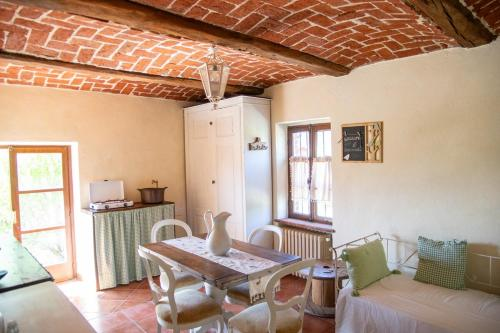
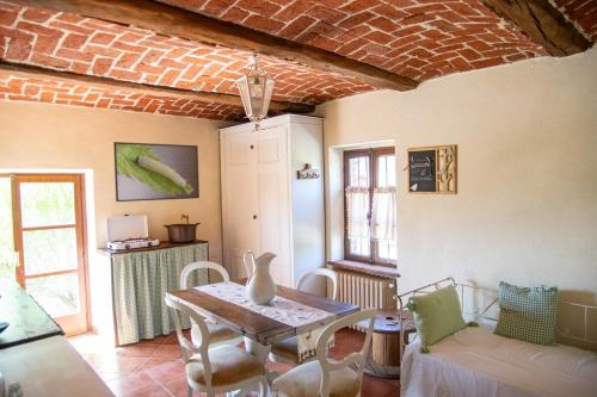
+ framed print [112,141,201,203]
